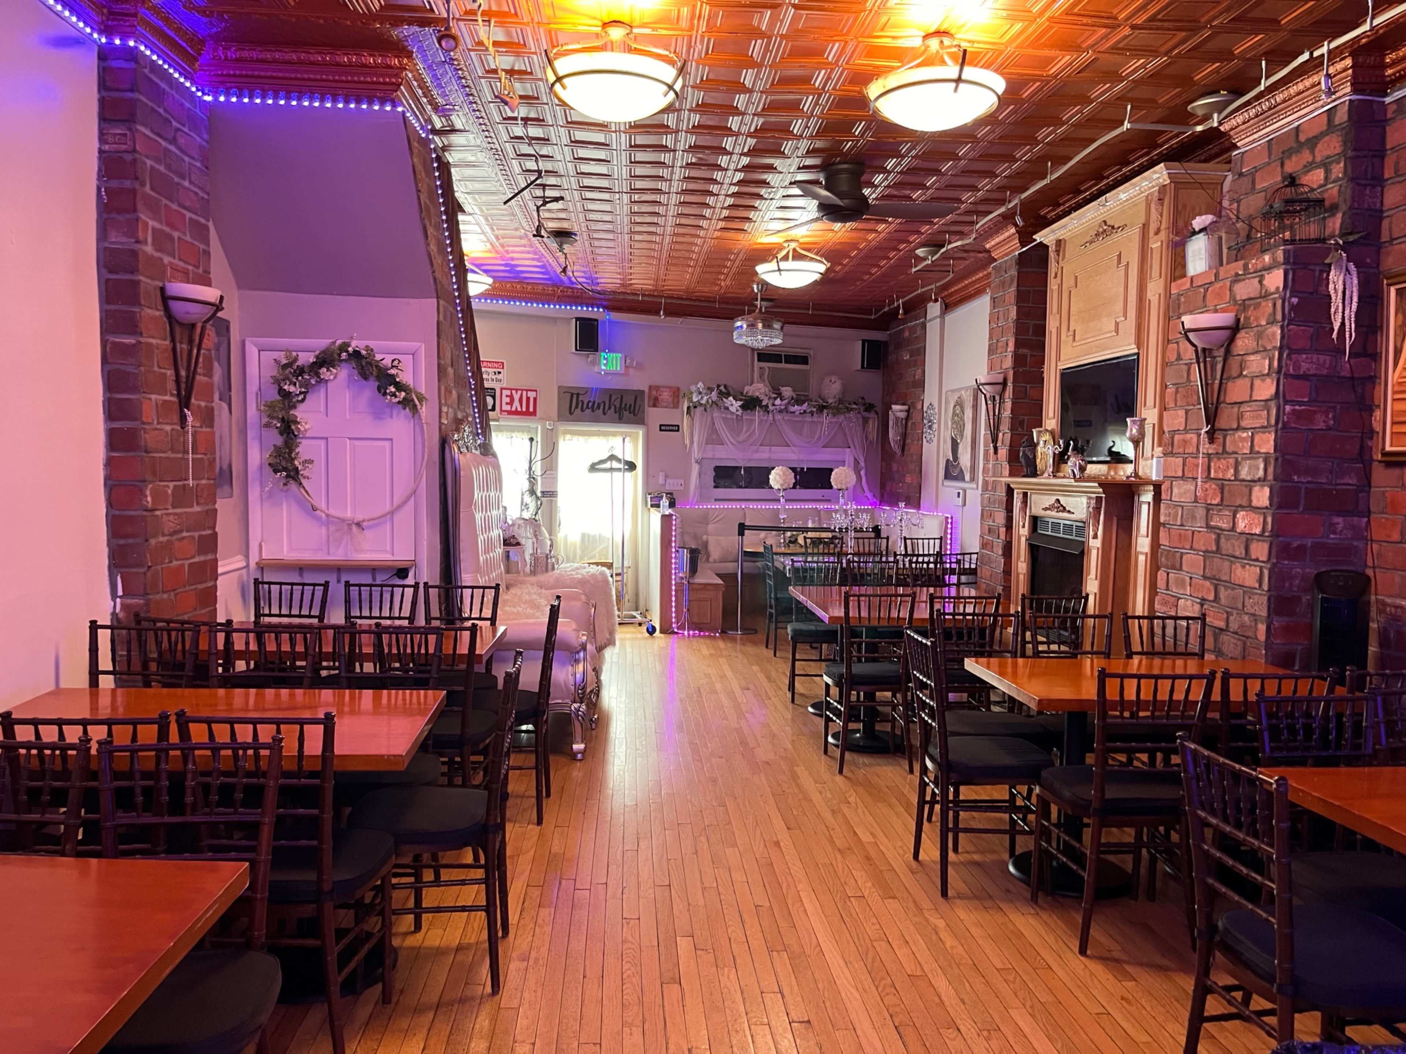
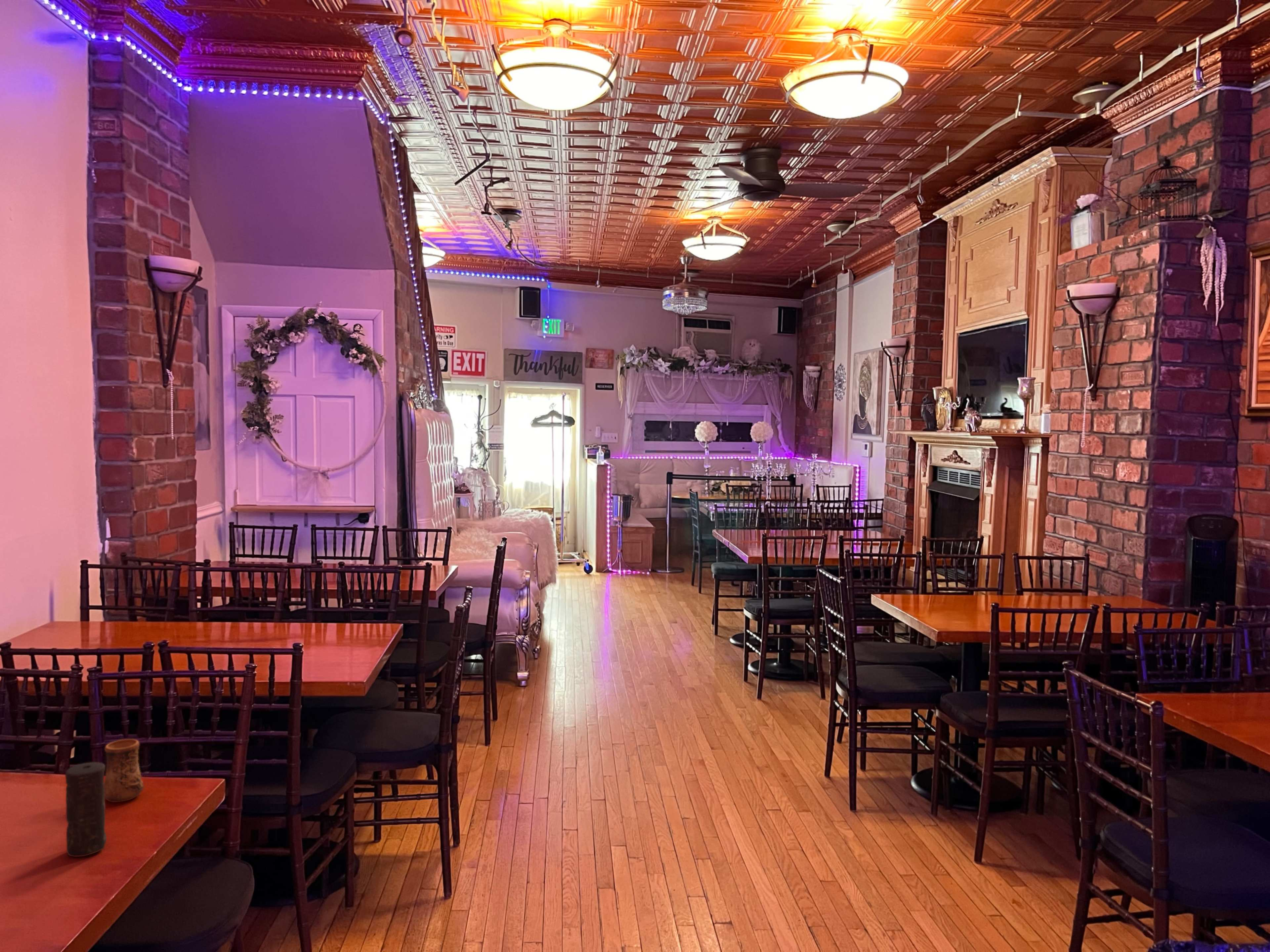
+ cup [104,739,144,803]
+ candle [65,762,107,857]
